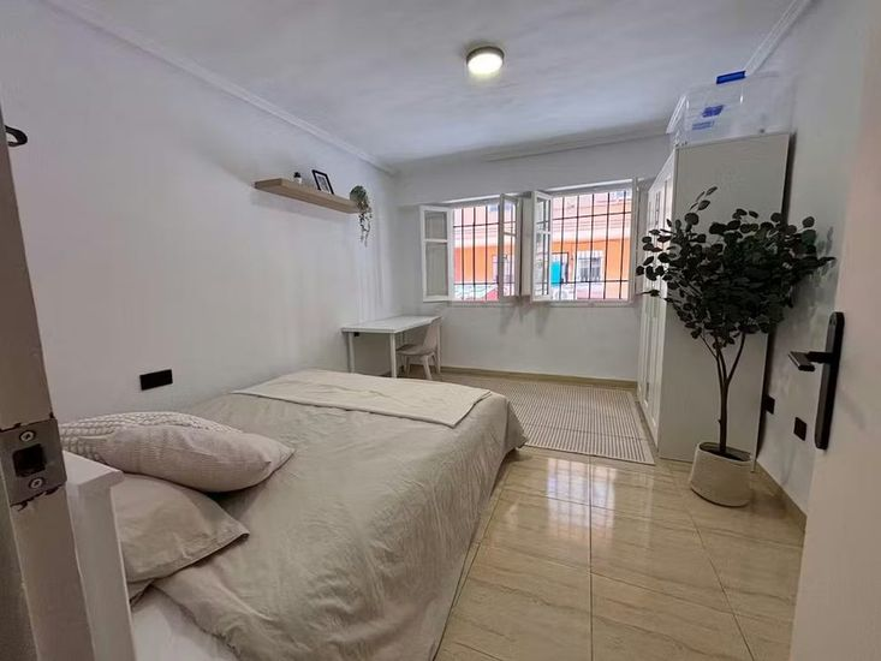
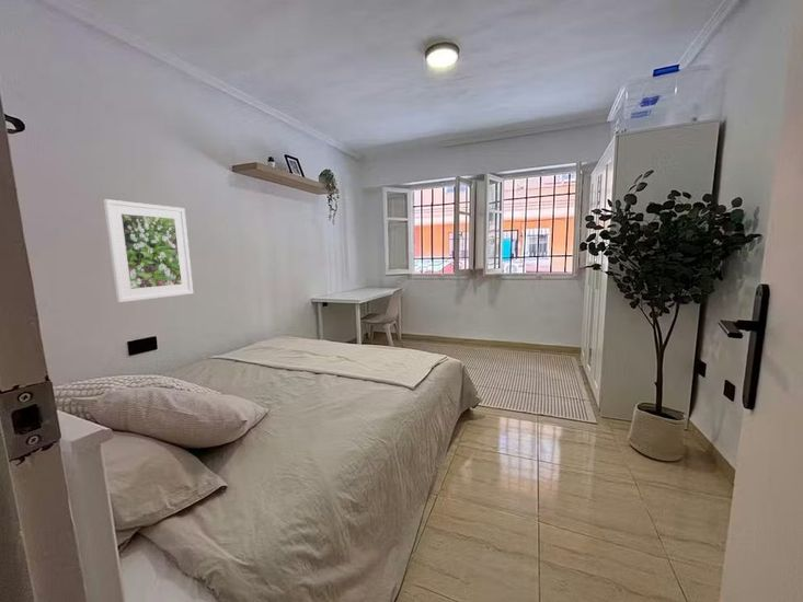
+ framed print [103,198,194,303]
